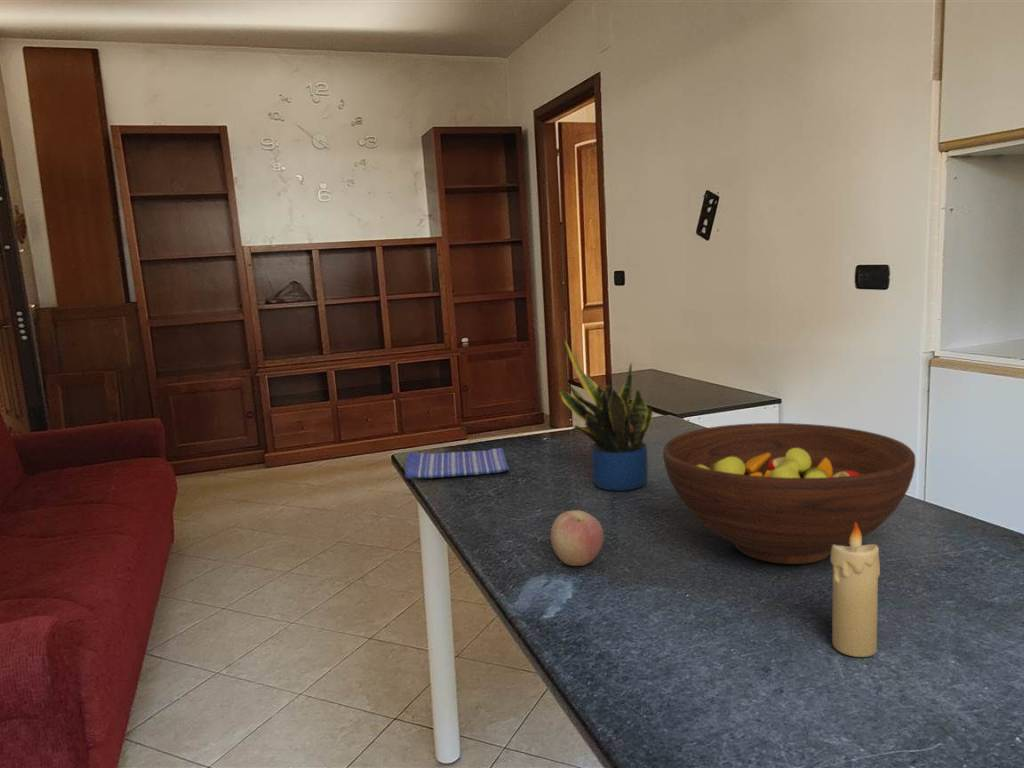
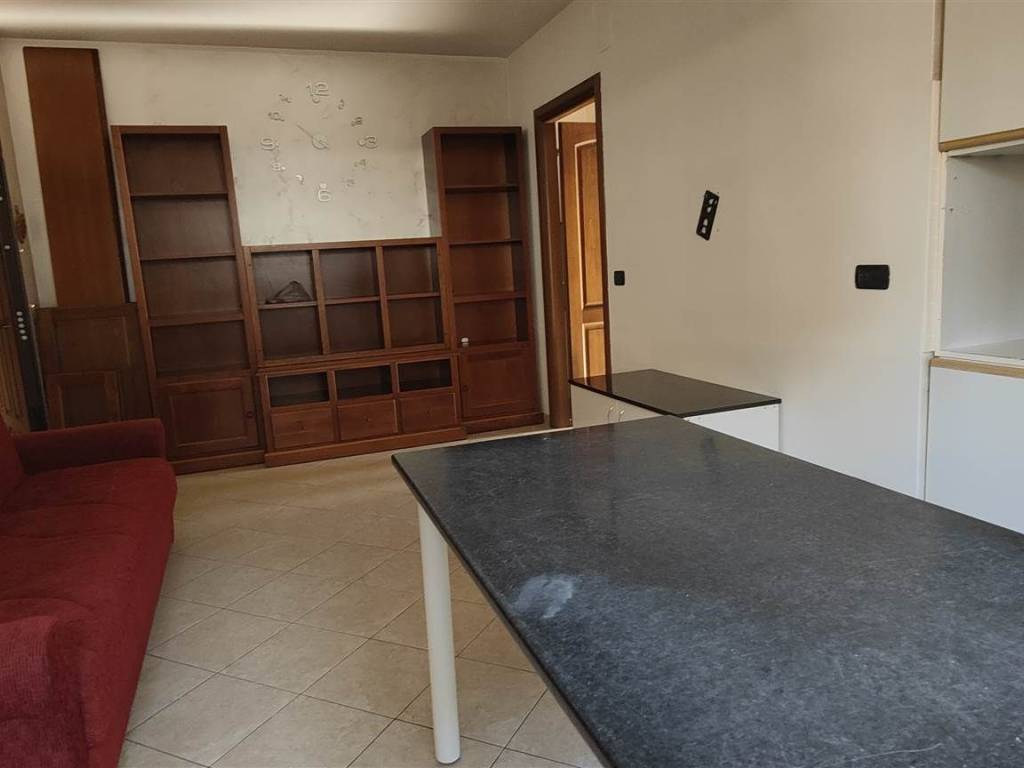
- potted plant [557,337,654,492]
- apple [550,509,605,567]
- fruit bowl [662,422,916,565]
- candle [829,522,881,658]
- dish towel [404,447,510,480]
